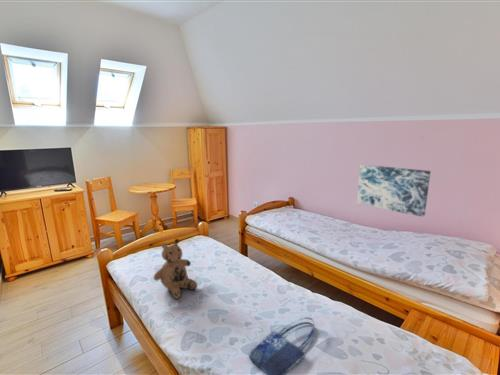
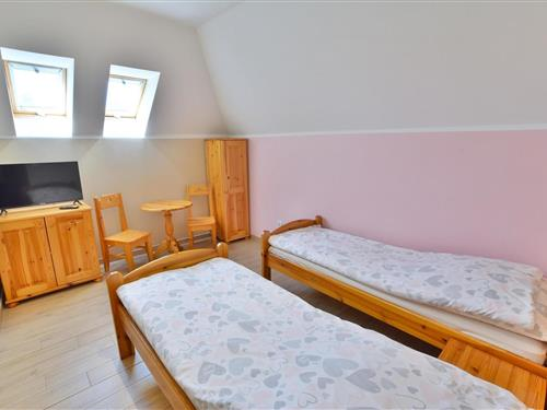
- shopping bag [248,317,315,375]
- teddy bear [153,238,198,300]
- wall art [356,164,432,218]
